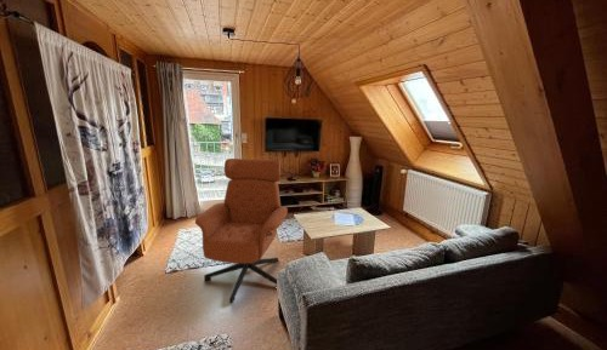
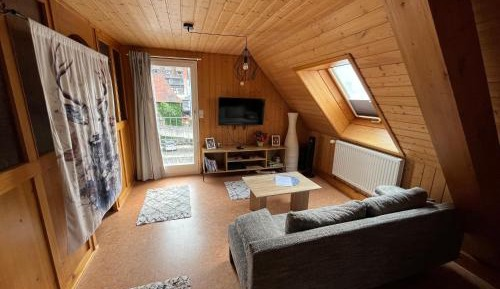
- armchair [194,157,289,304]
